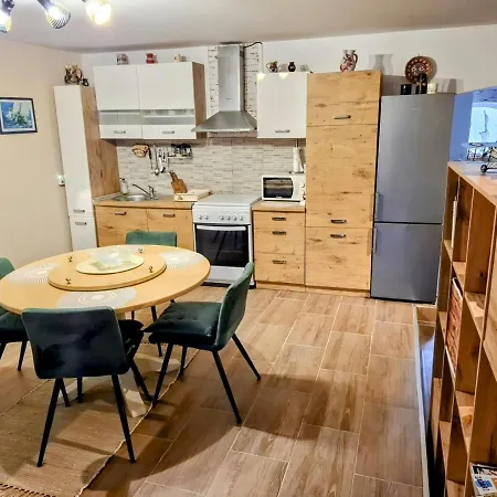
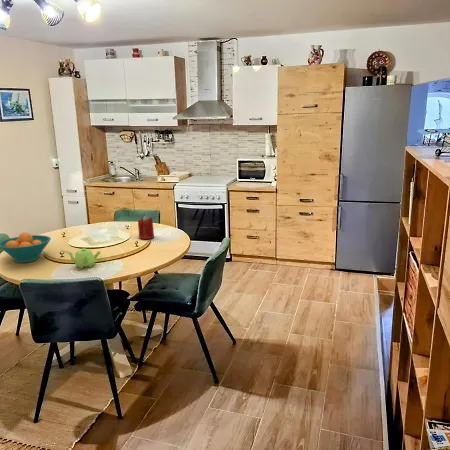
+ teapot [66,247,102,270]
+ fruit bowl [0,231,52,264]
+ candle [137,215,155,240]
